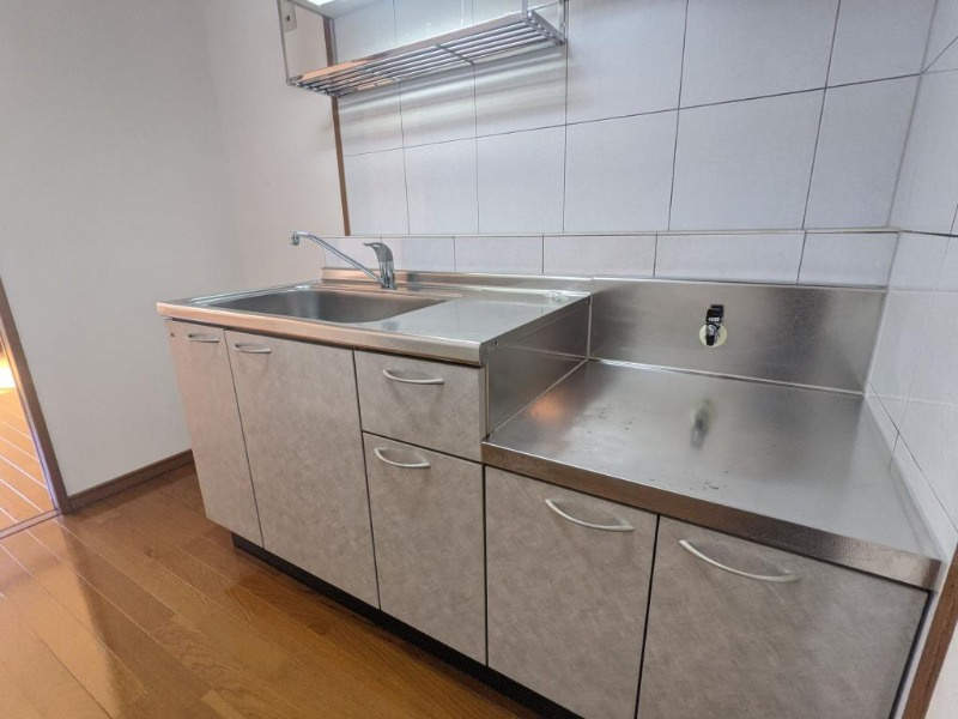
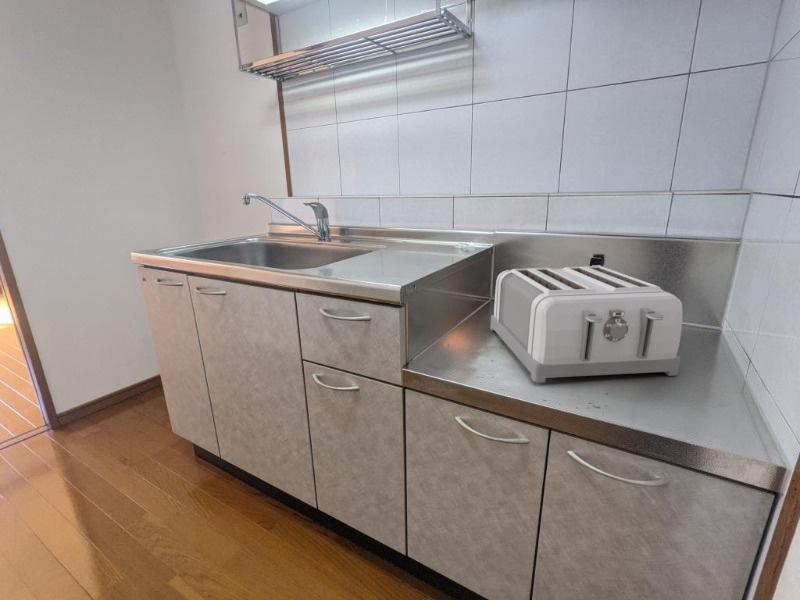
+ toaster [489,265,684,384]
